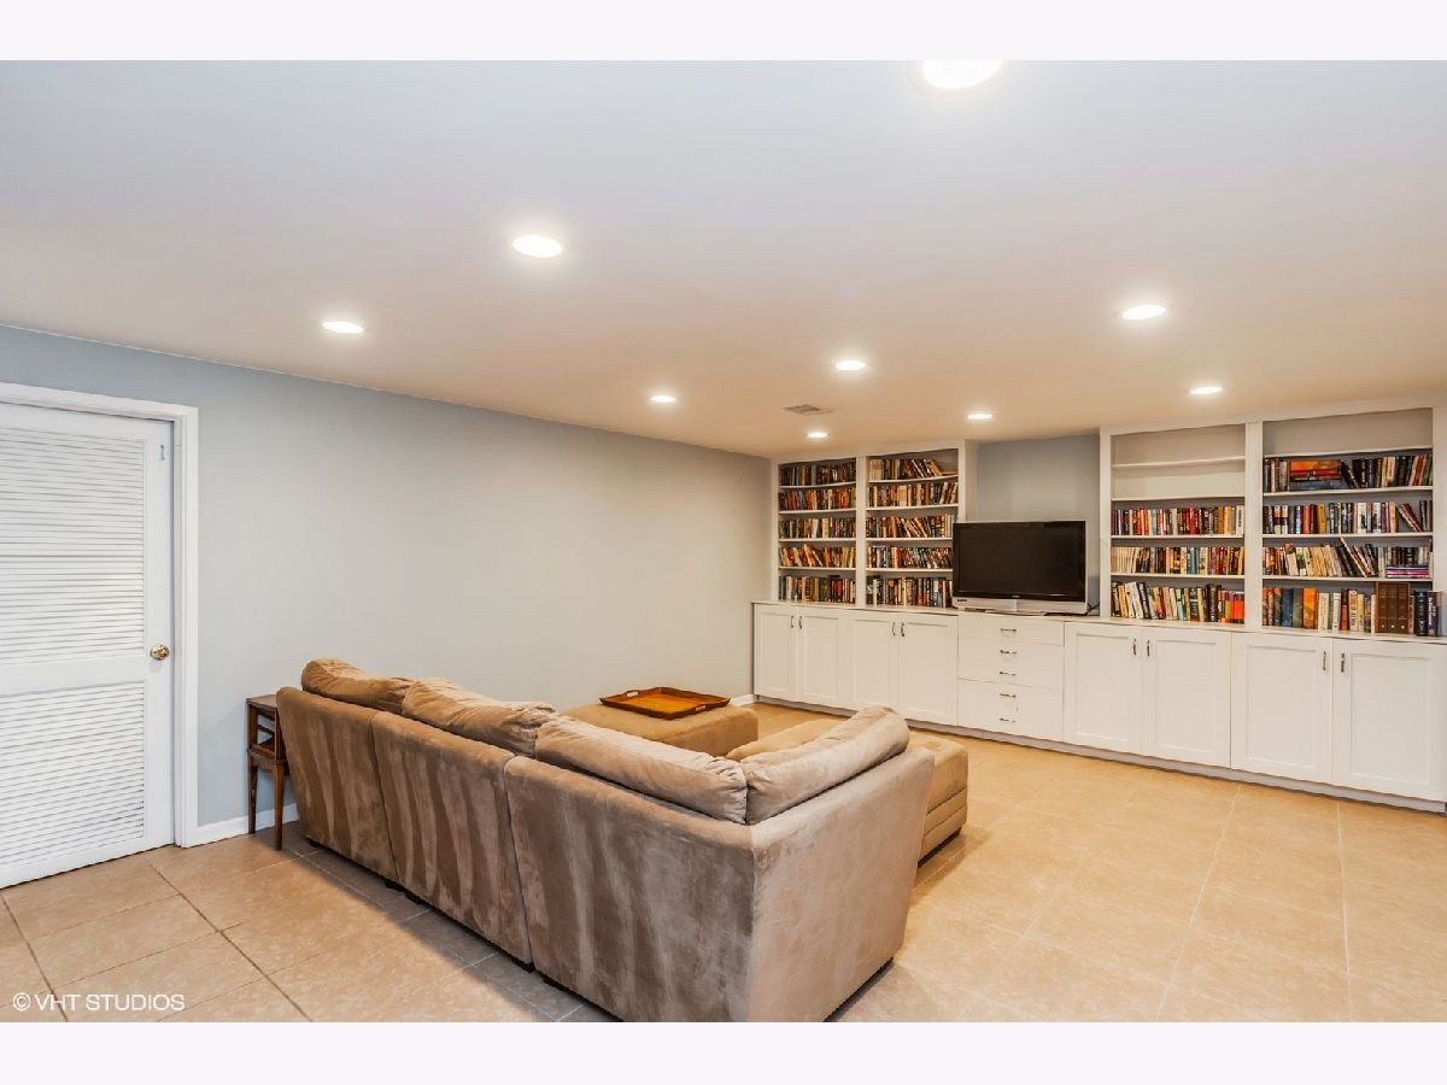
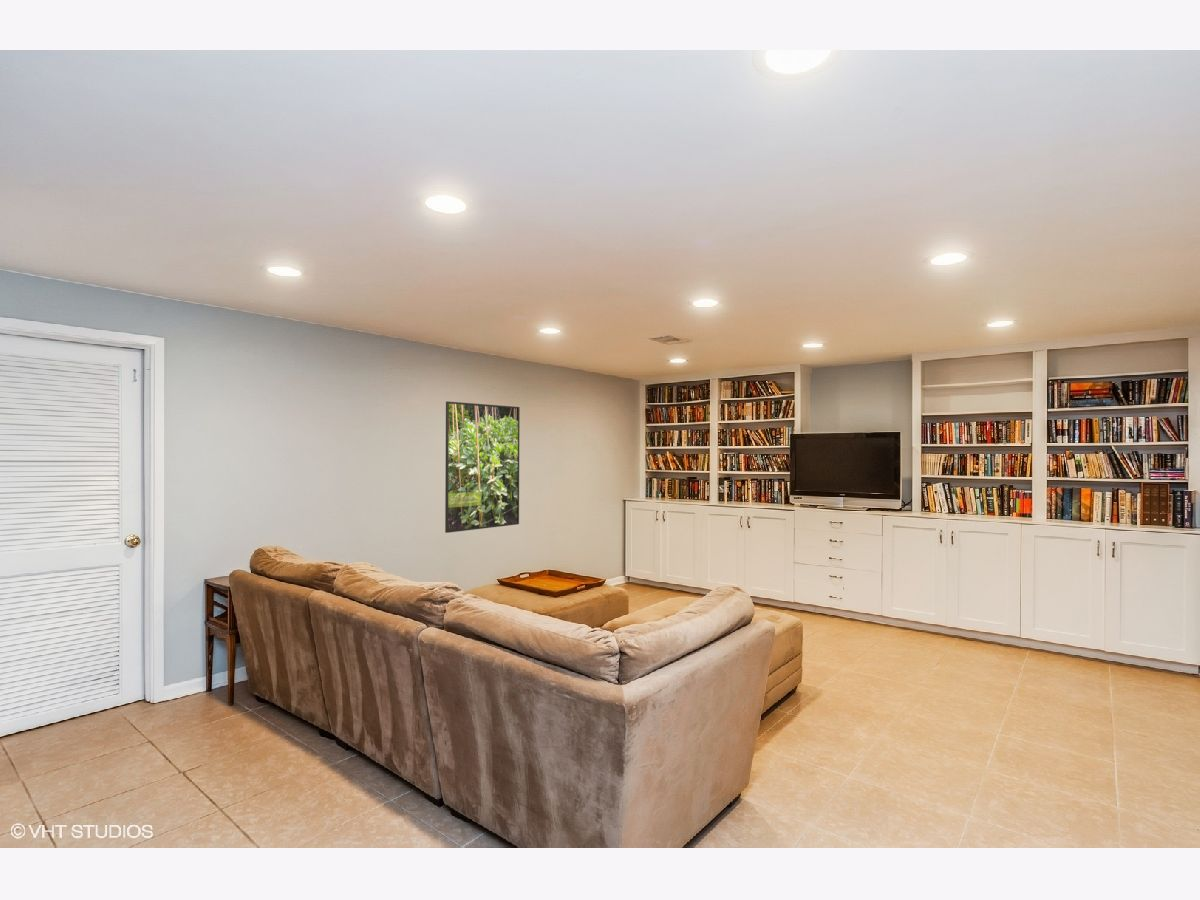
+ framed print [444,400,521,534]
